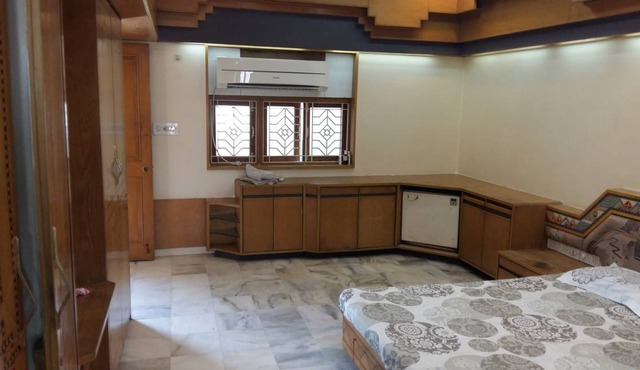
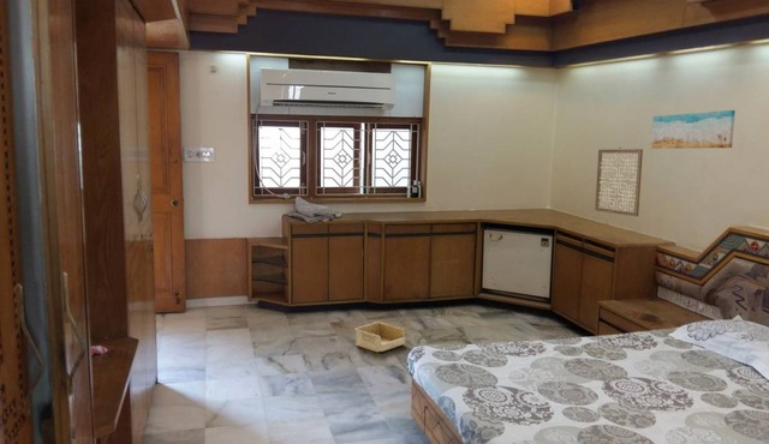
+ wall art [650,109,737,150]
+ storage bin [353,320,406,353]
+ wall art [594,146,644,217]
